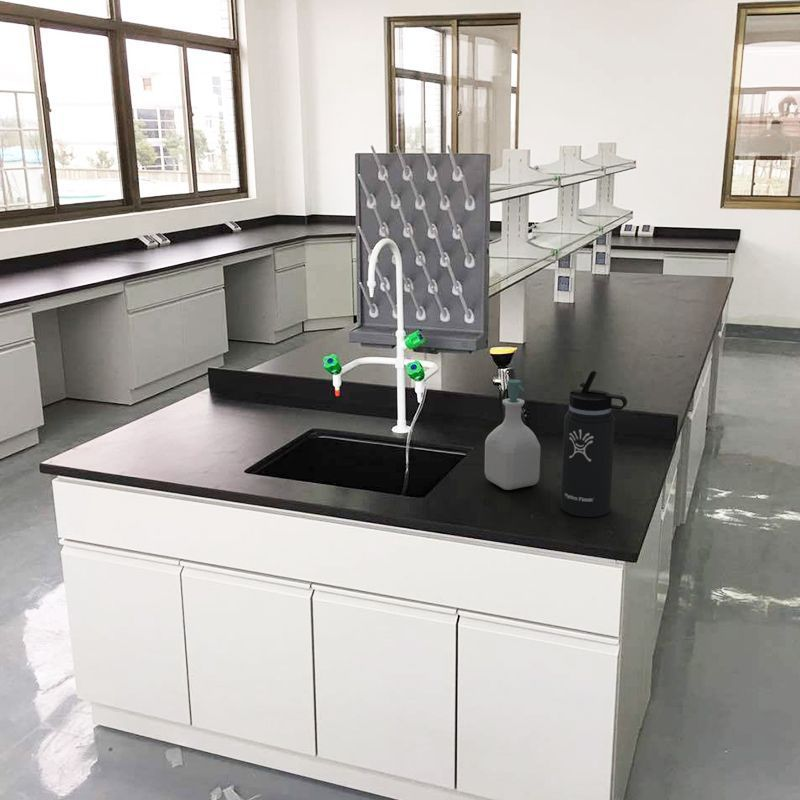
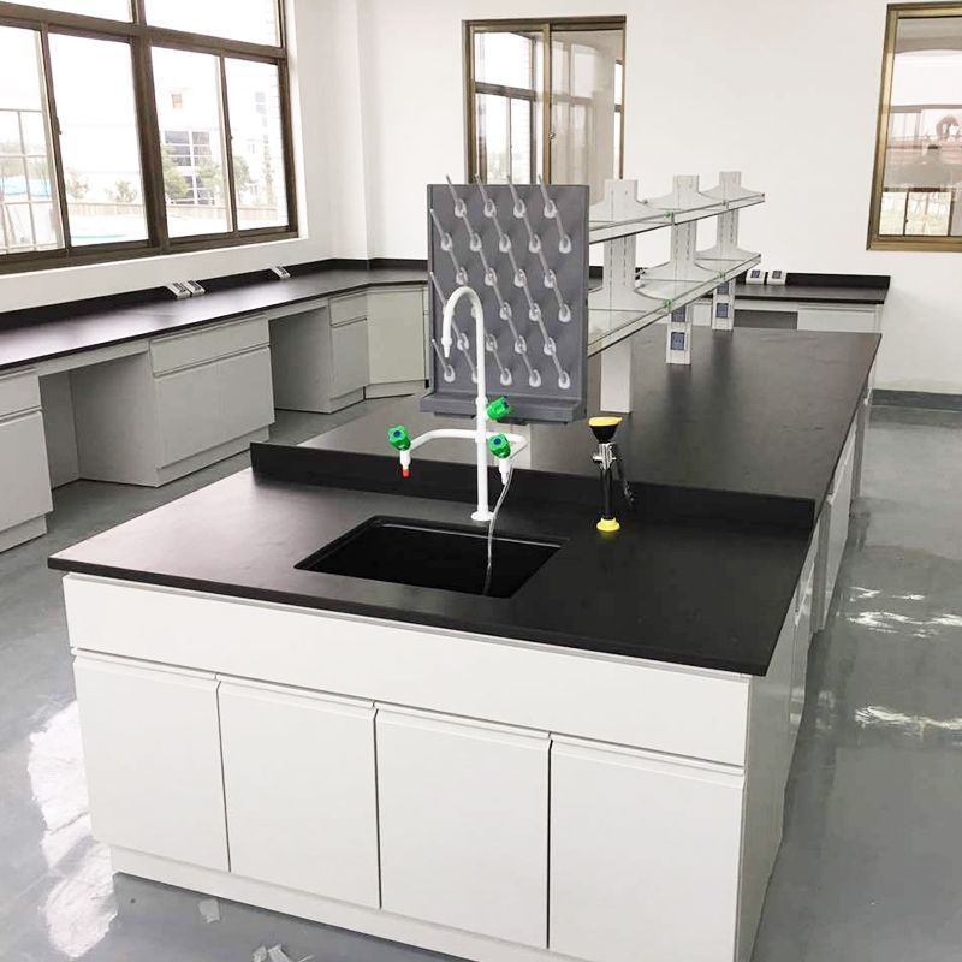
- thermos bottle [560,370,628,518]
- soap bottle [484,379,542,491]
